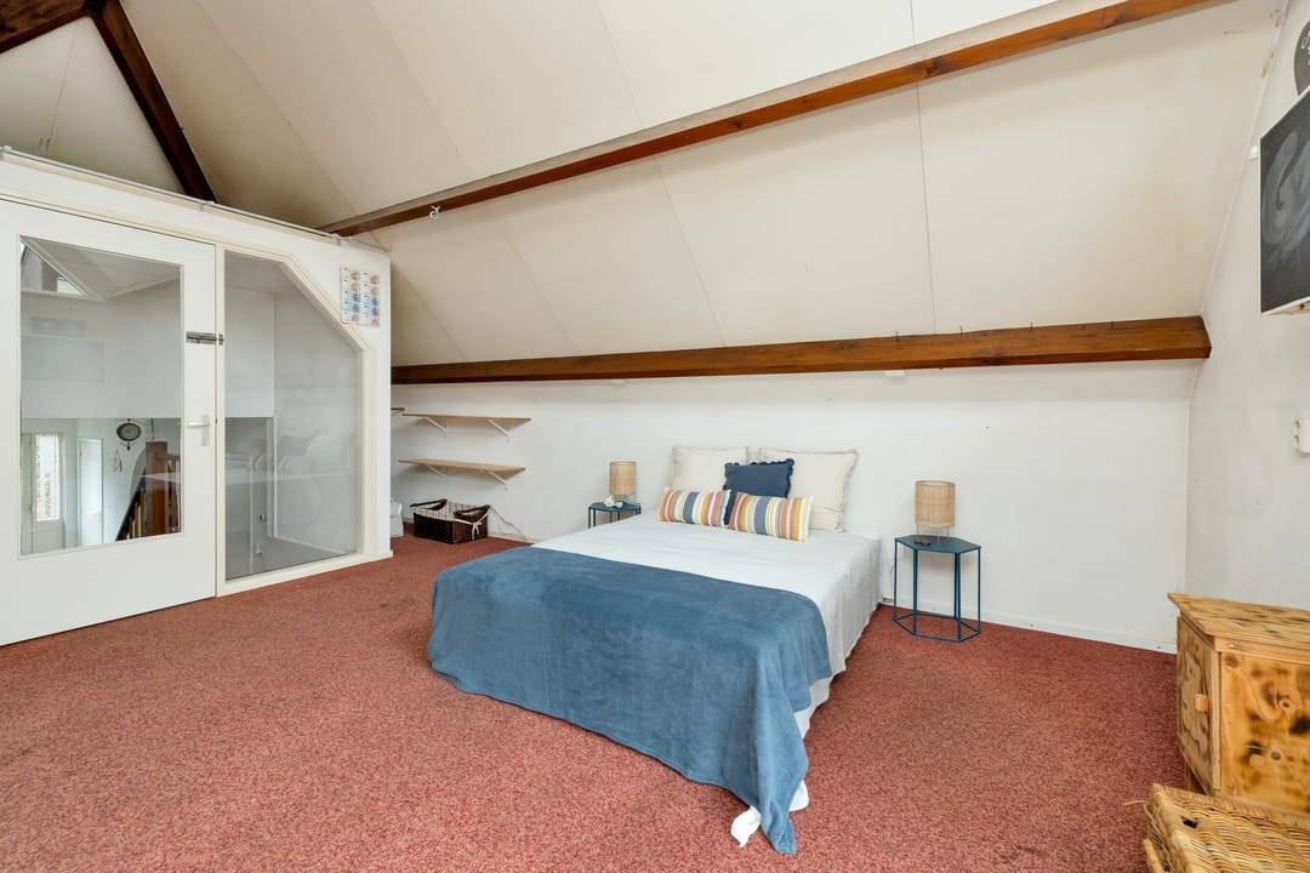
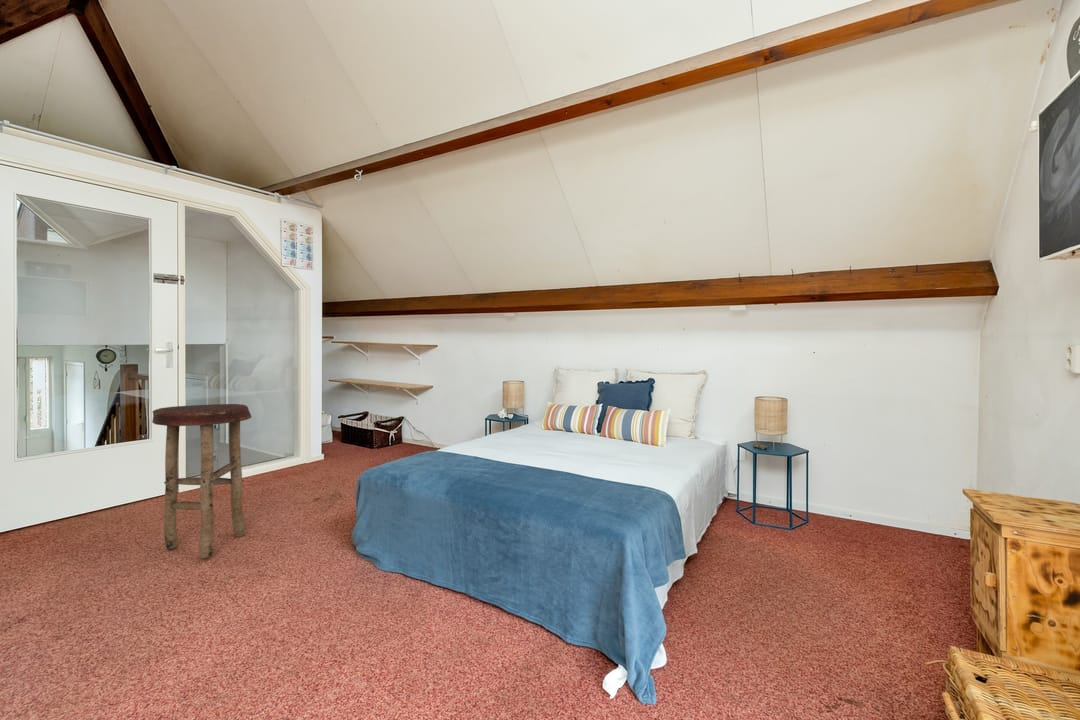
+ stool [151,403,252,559]
